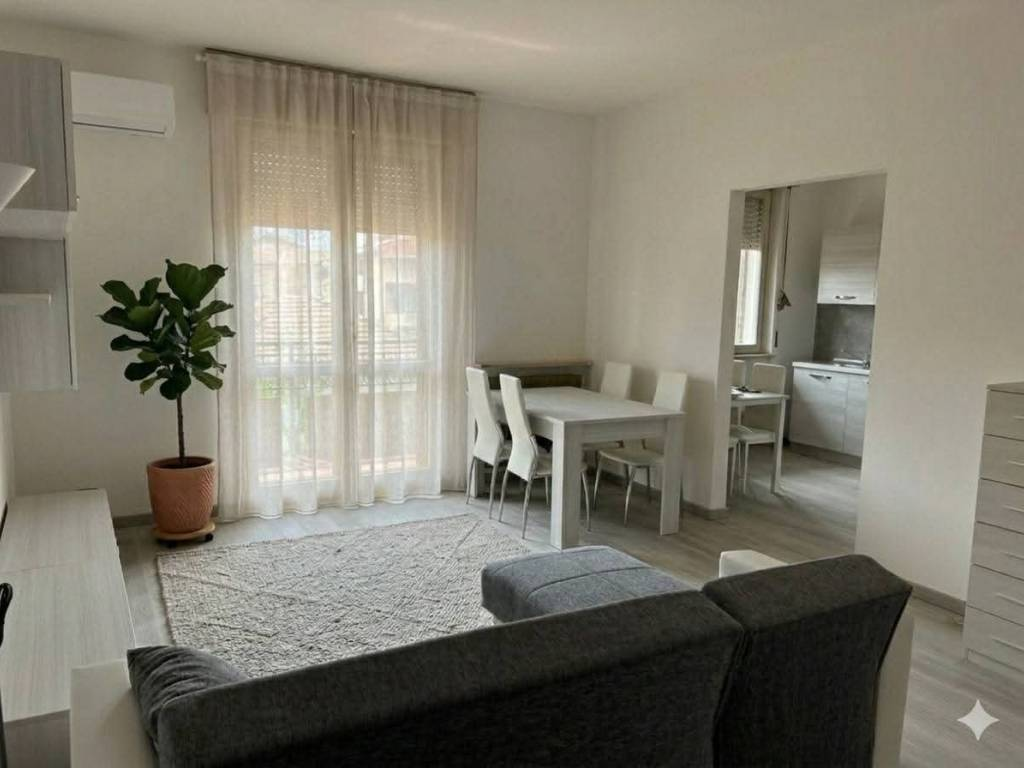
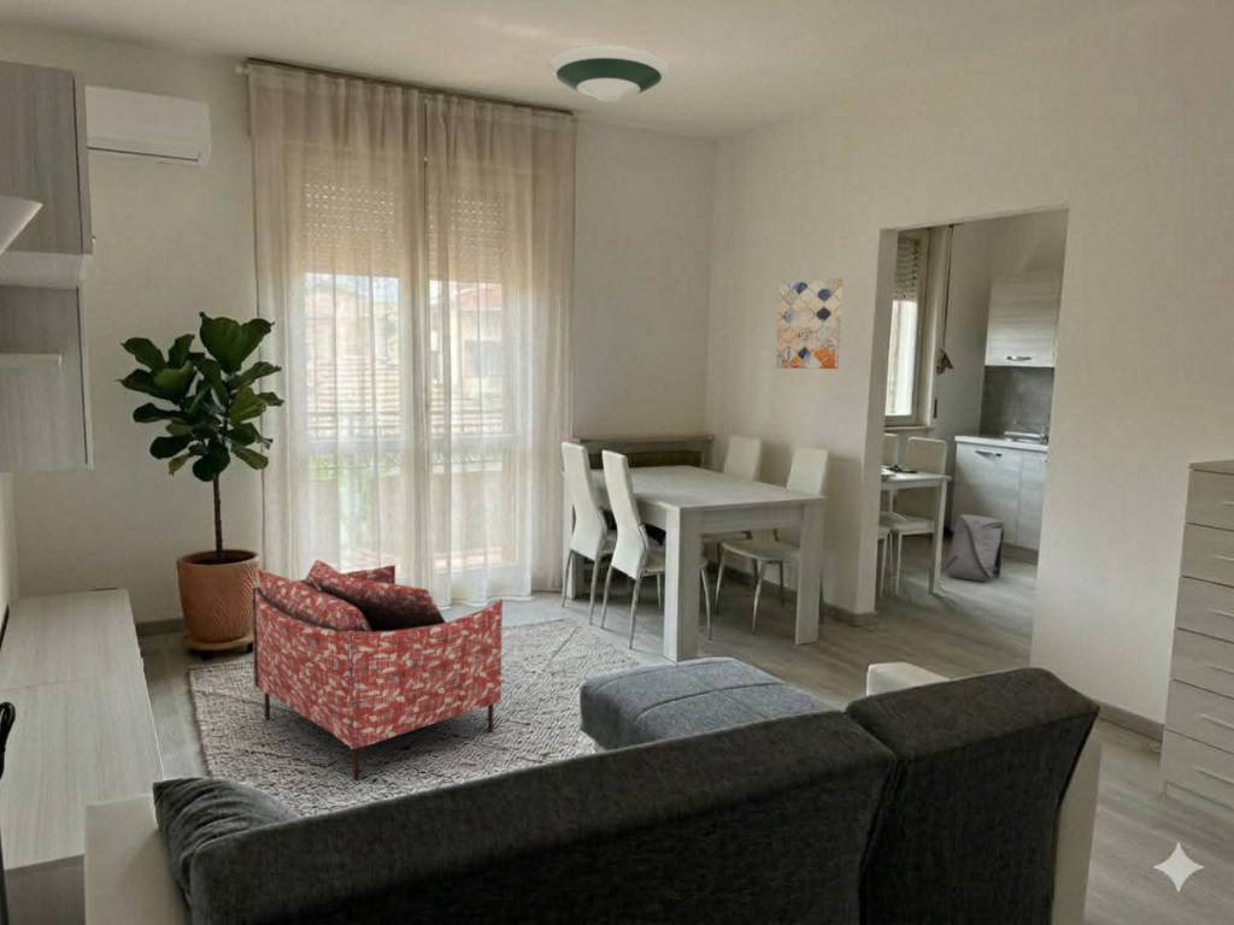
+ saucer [546,43,672,104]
+ armchair [251,559,504,782]
+ backpack [945,513,1005,583]
+ wall art [775,277,844,370]
